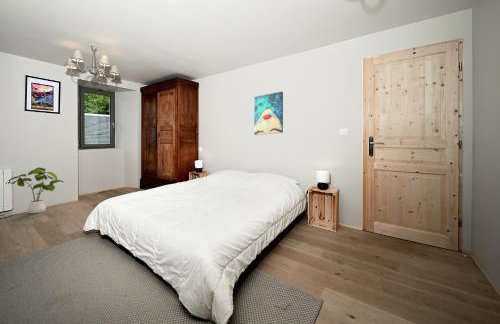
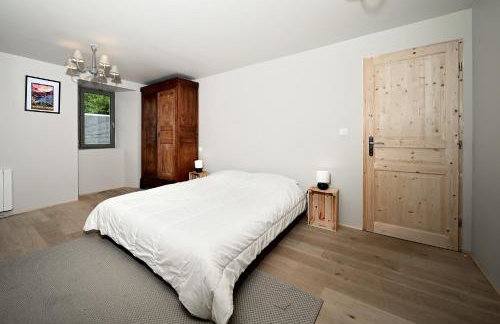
- wall art [253,91,284,136]
- house plant [5,167,64,214]
